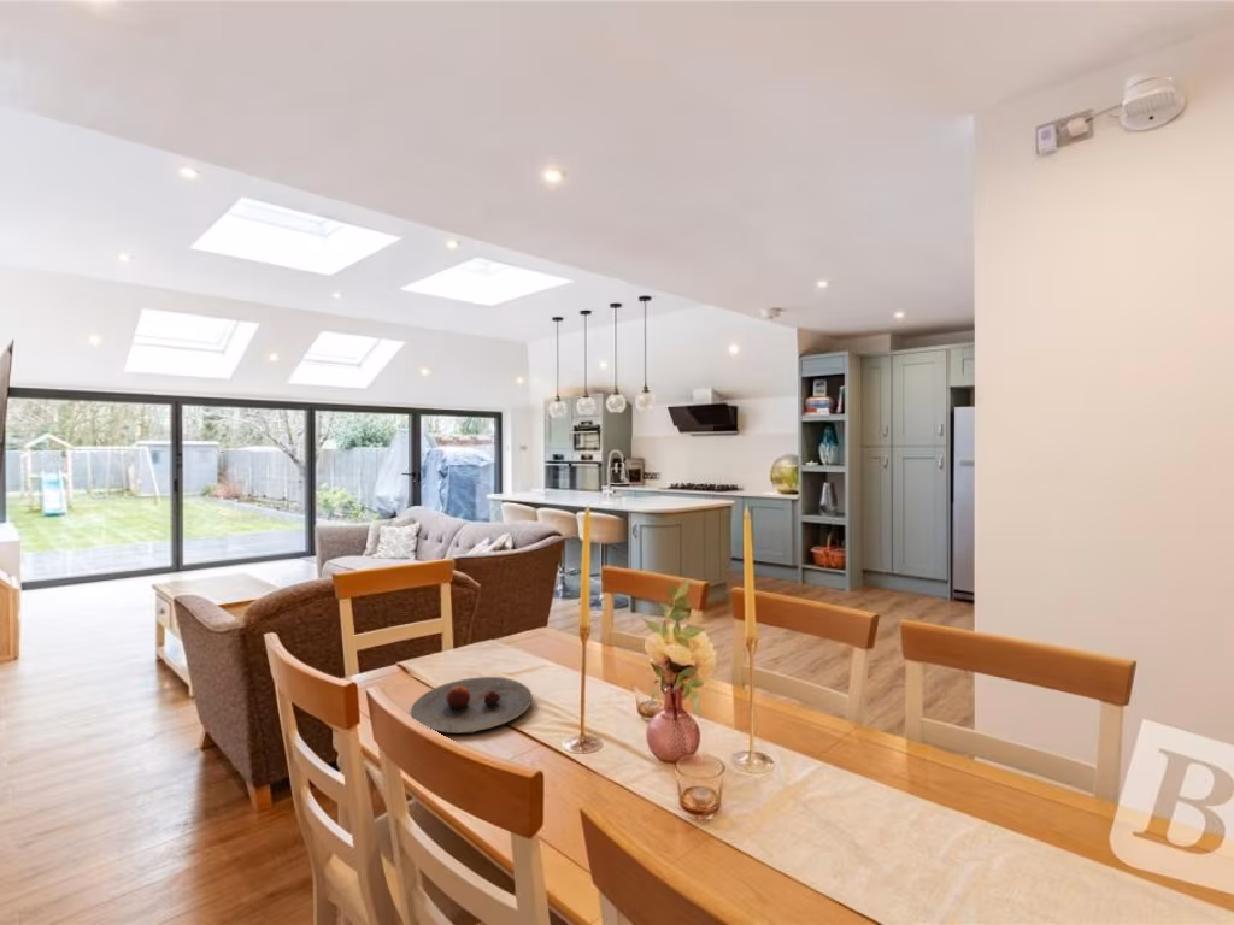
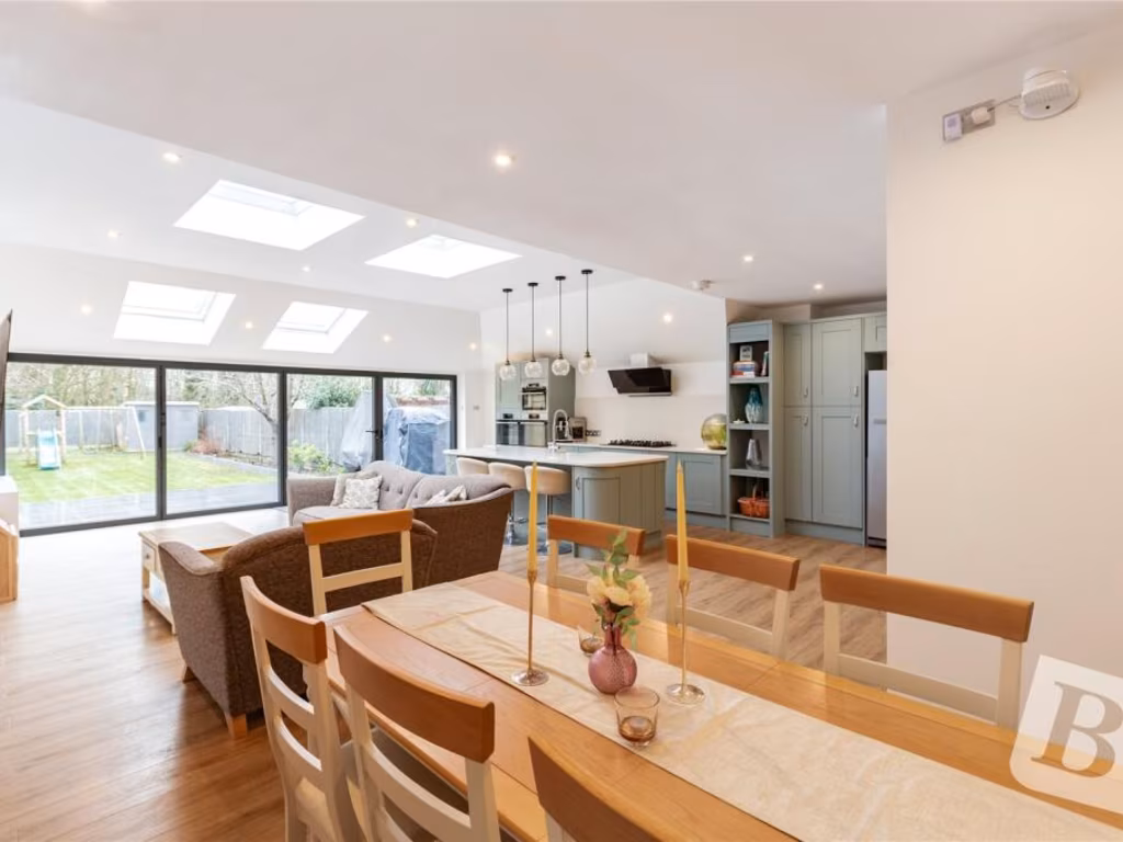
- plate [410,676,534,733]
